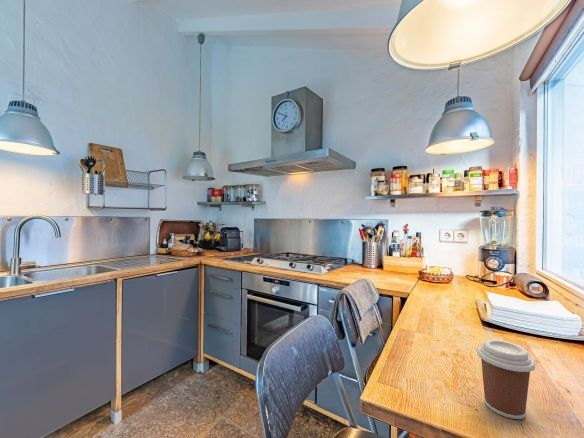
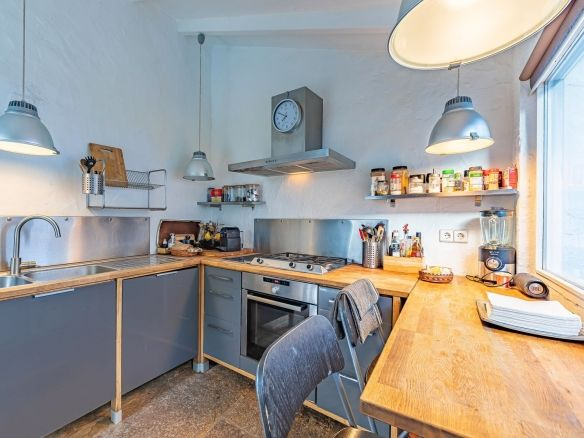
- coffee cup [476,339,536,420]
